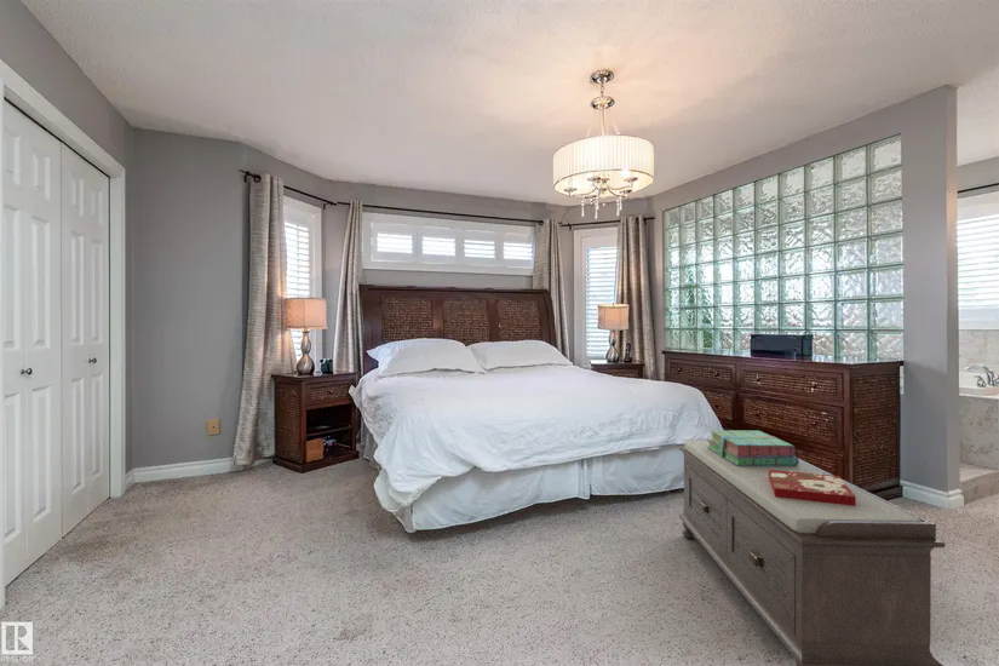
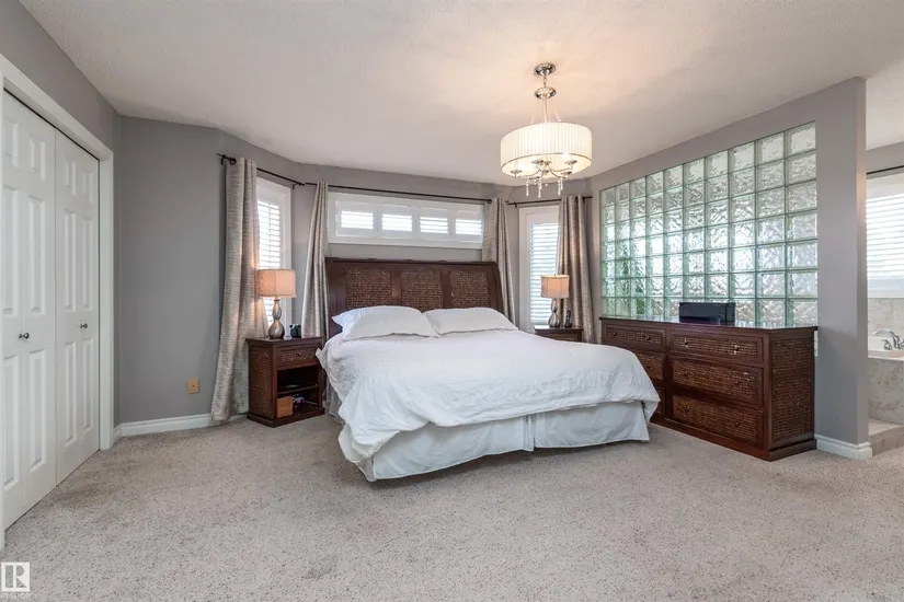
- bench [678,438,947,666]
- stack of books [707,429,799,466]
- decorative box [769,470,856,506]
